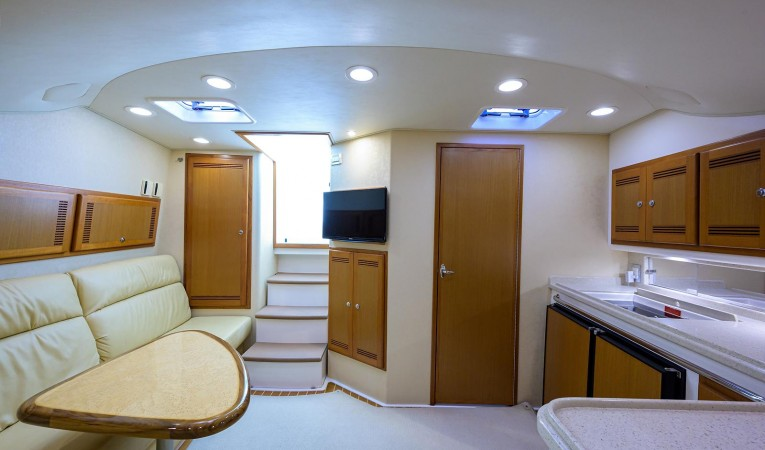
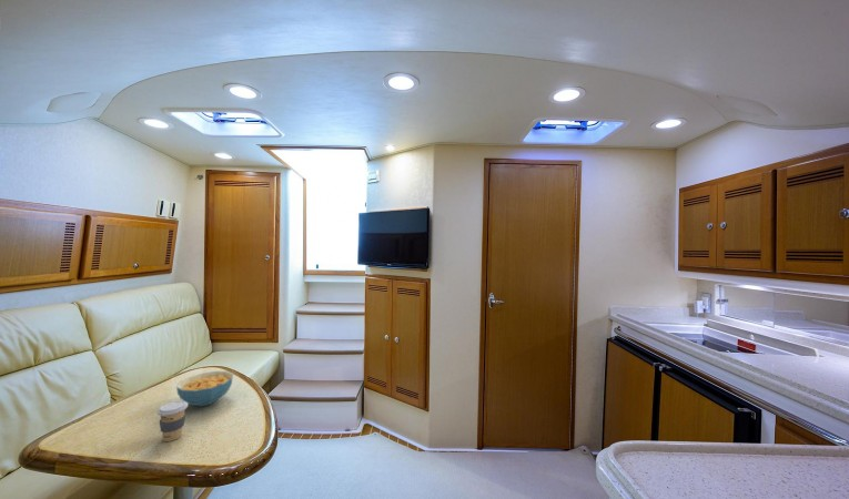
+ coffee cup [156,399,189,442]
+ cereal bowl [175,370,234,407]
